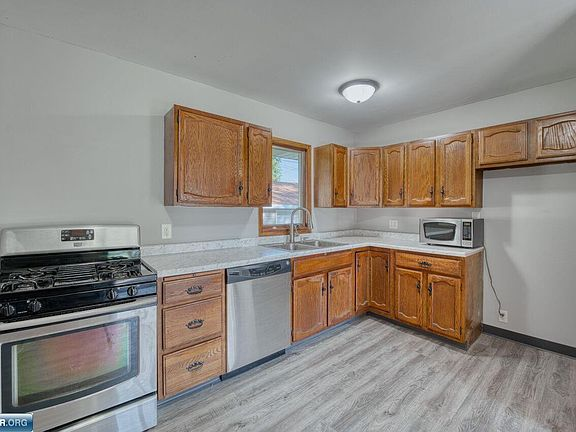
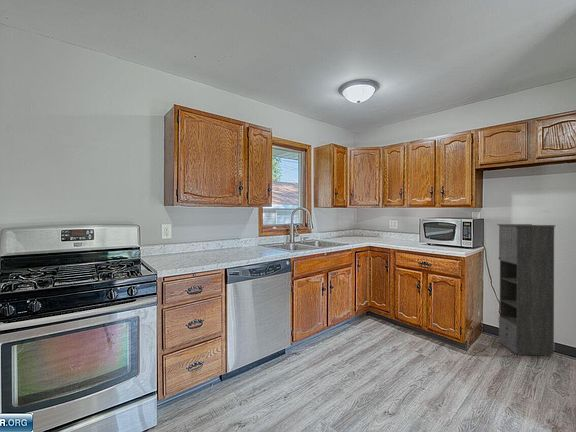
+ storage cabinet [496,223,557,357]
